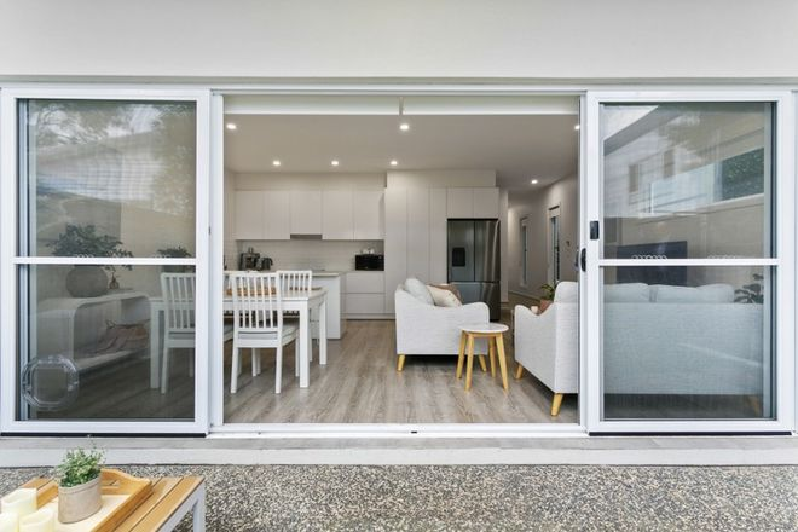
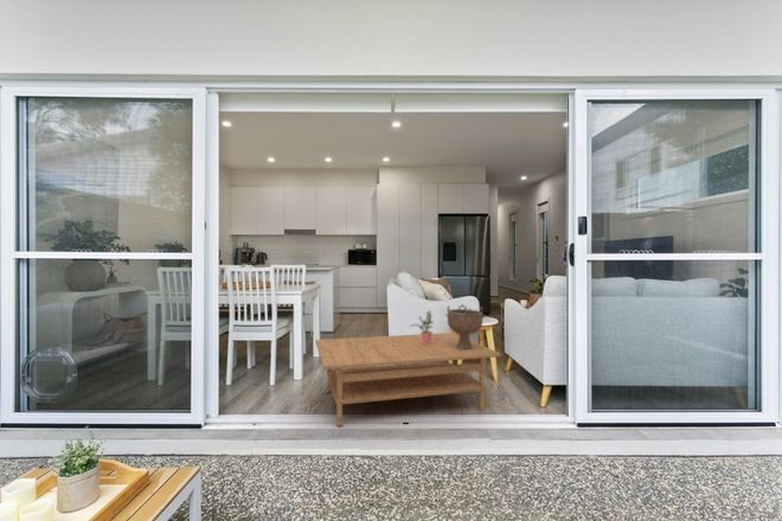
+ coffee table [314,332,502,427]
+ decorative bowl [444,303,486,349]
+ potted plant [409,309,434,343]
